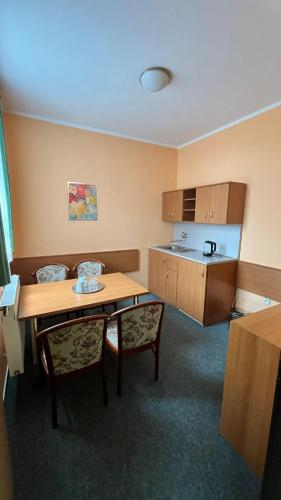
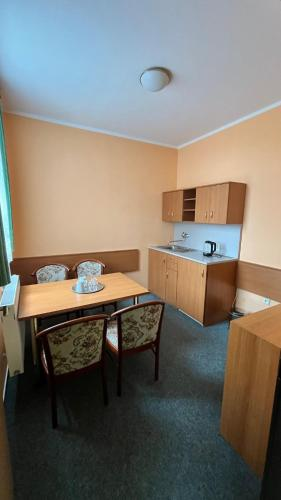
- wall art [66,181,99,222]
